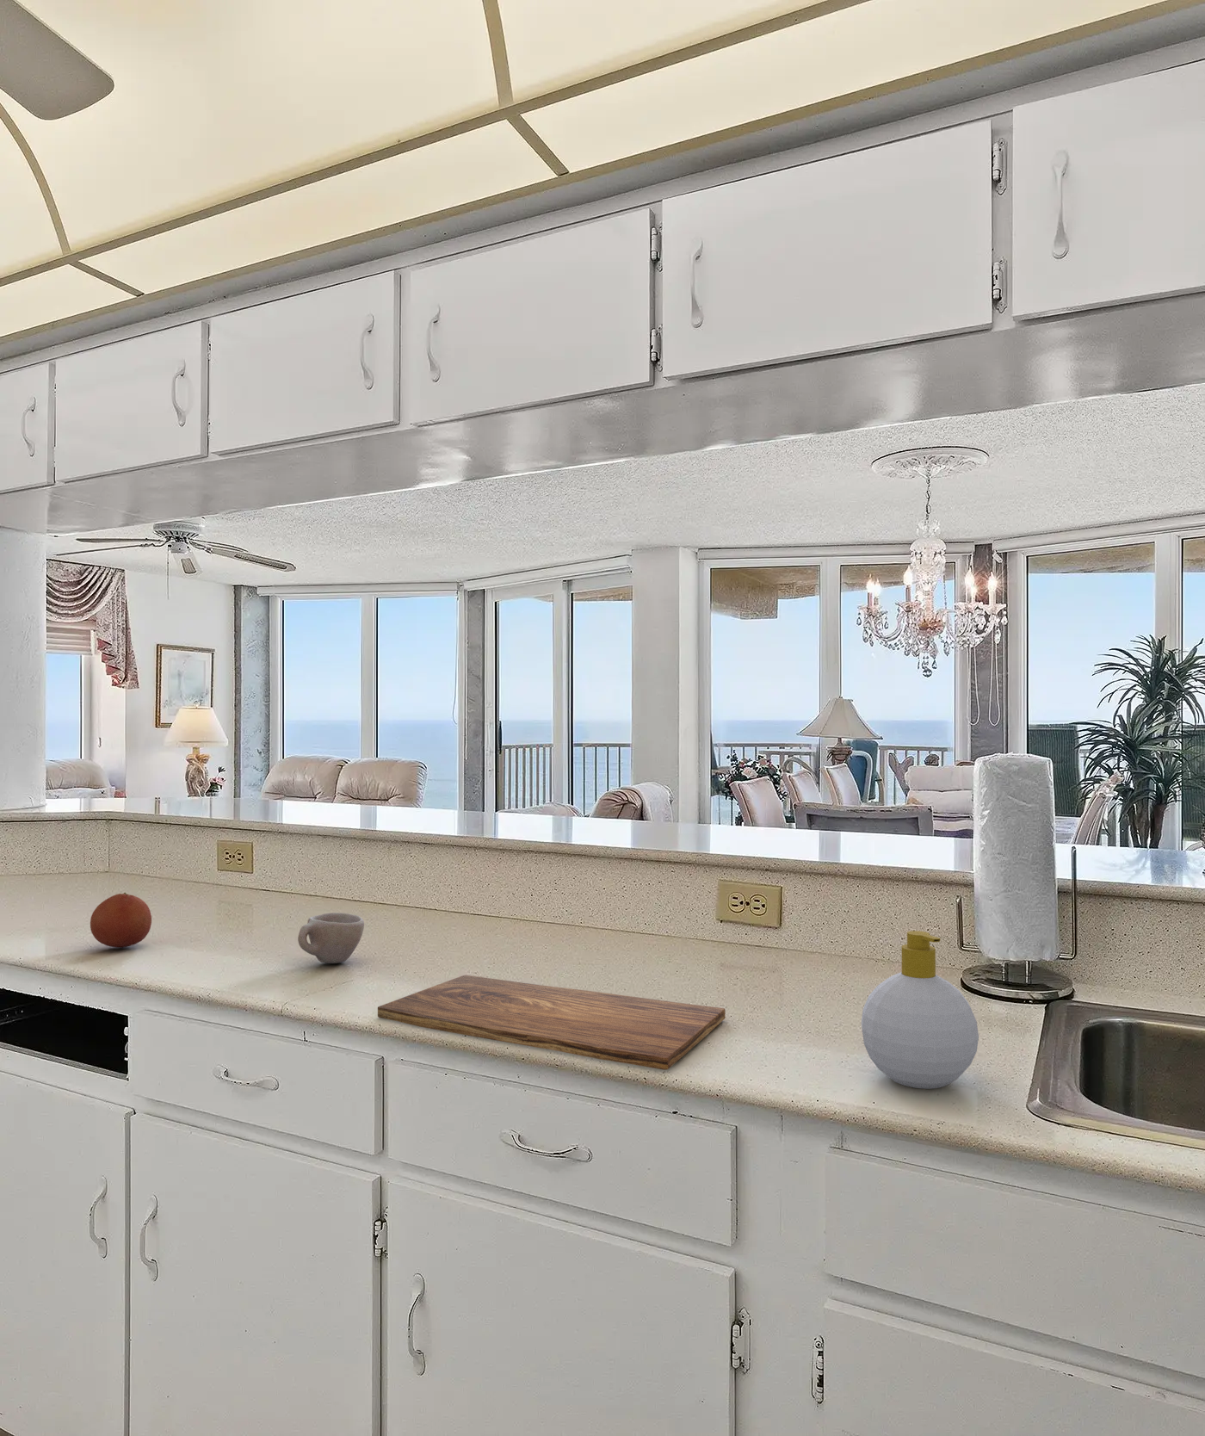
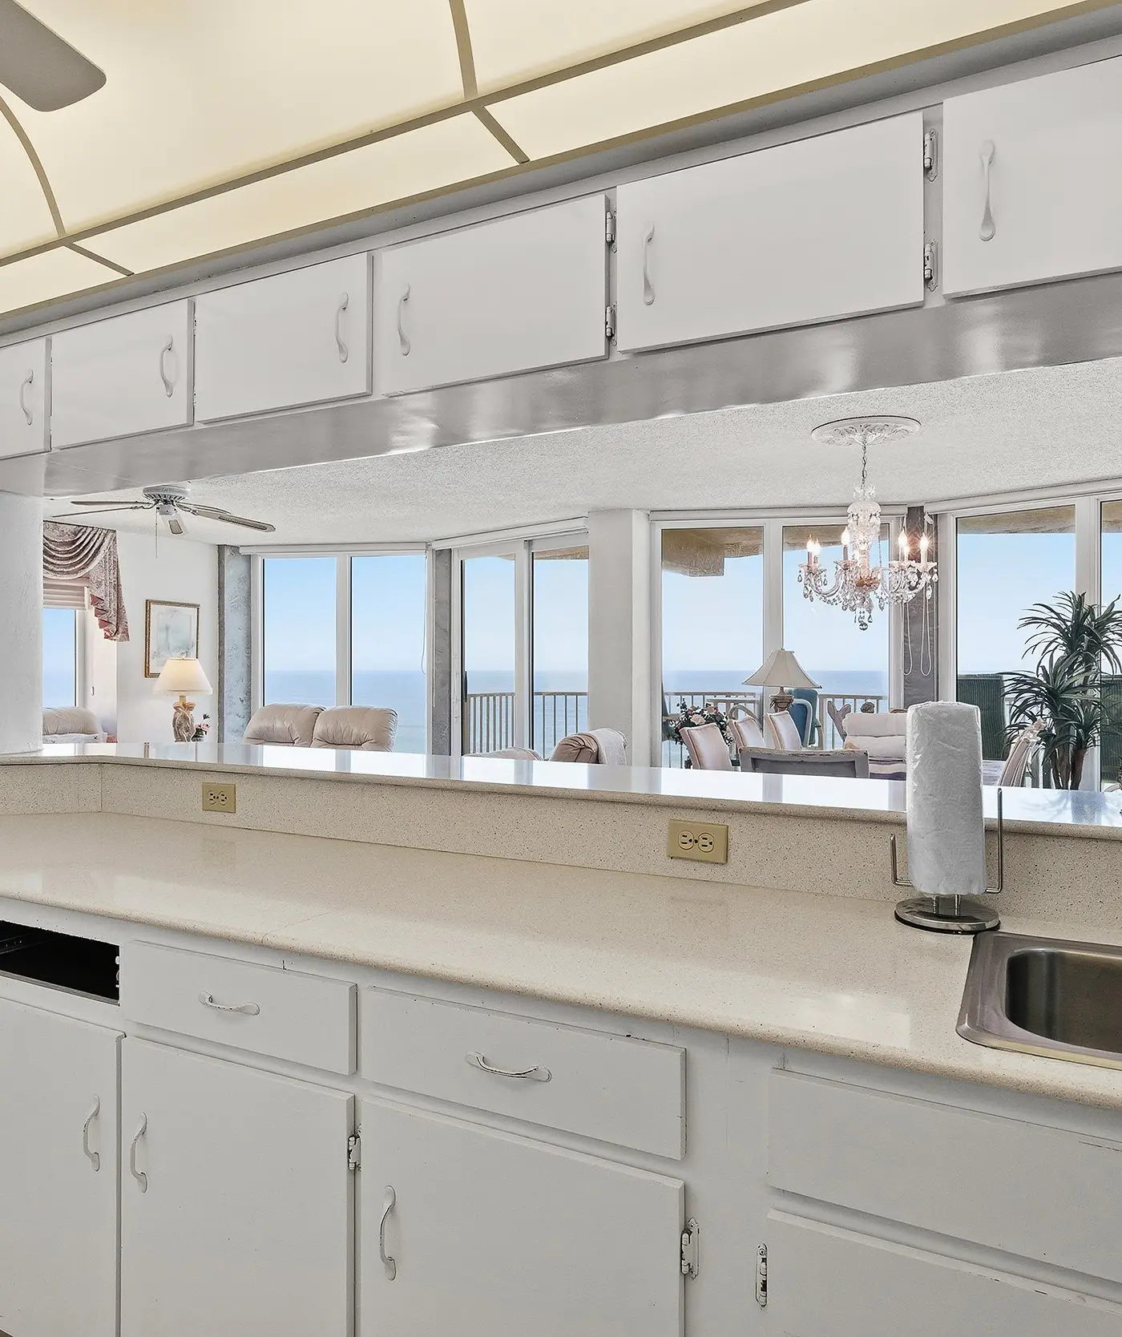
- soap bottle [861,930,979,1090]
- cup [296,912,365,964]
- fruit [90,892,152,948]
- cutting board [377,974,727,1071]
